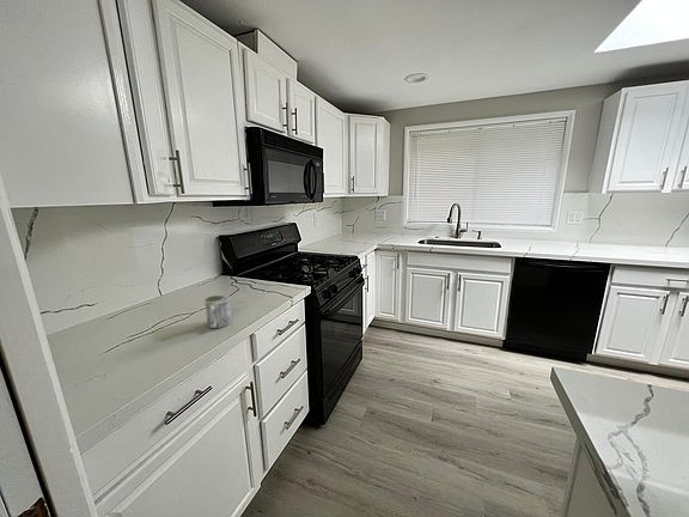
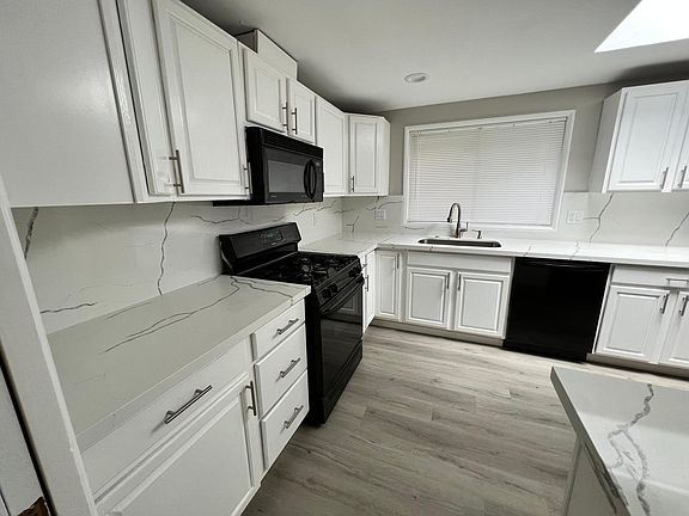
- mug [203,293,232,329]
